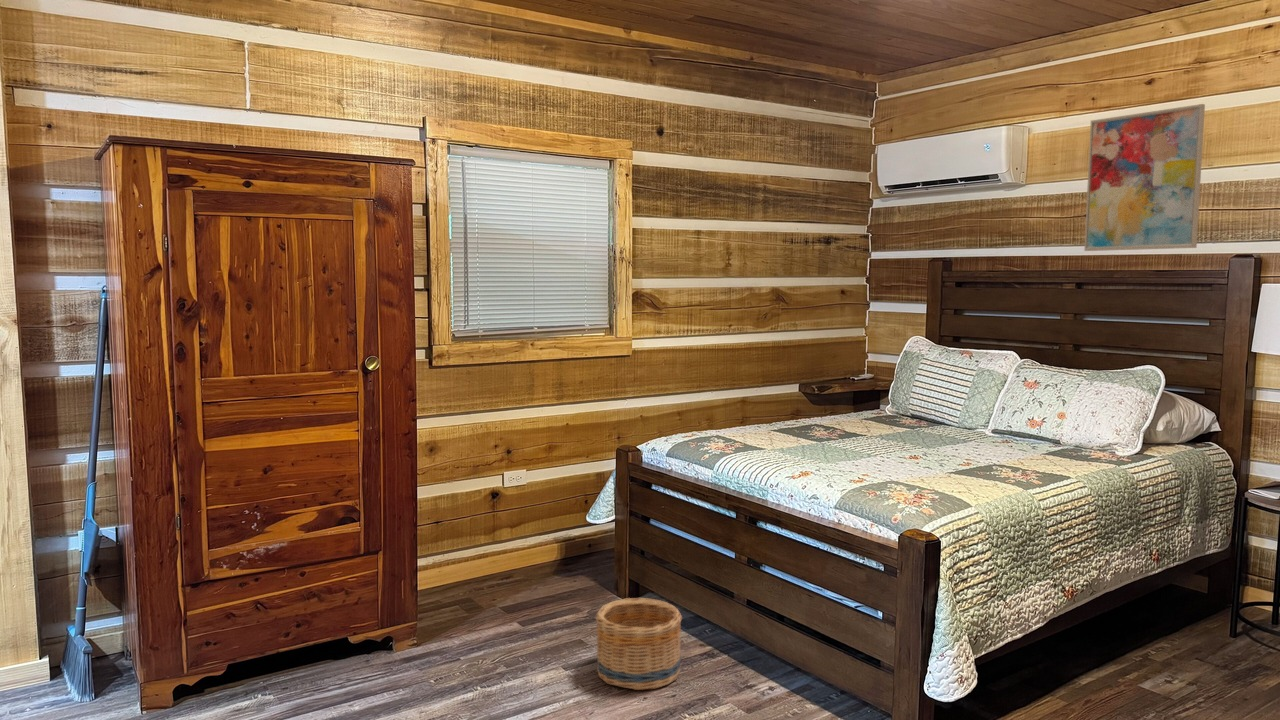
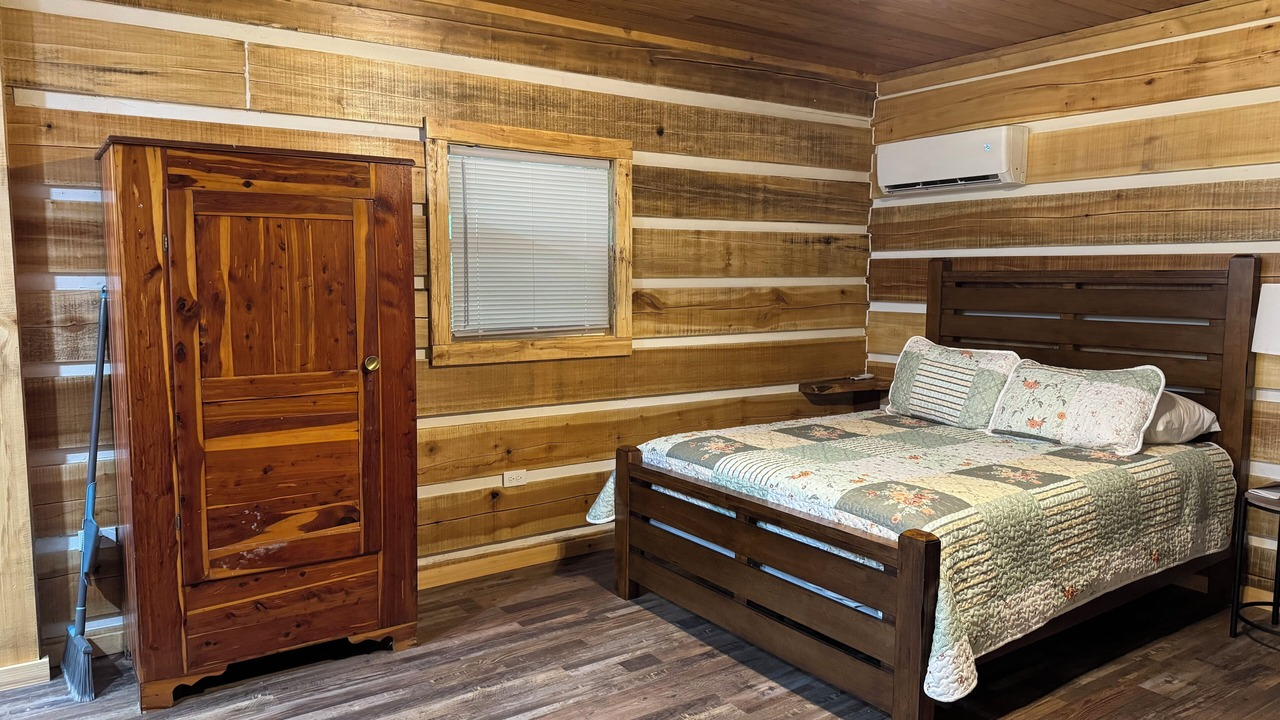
- basket [595,597,683,691]
- wall art [1083,103,1206,252]
